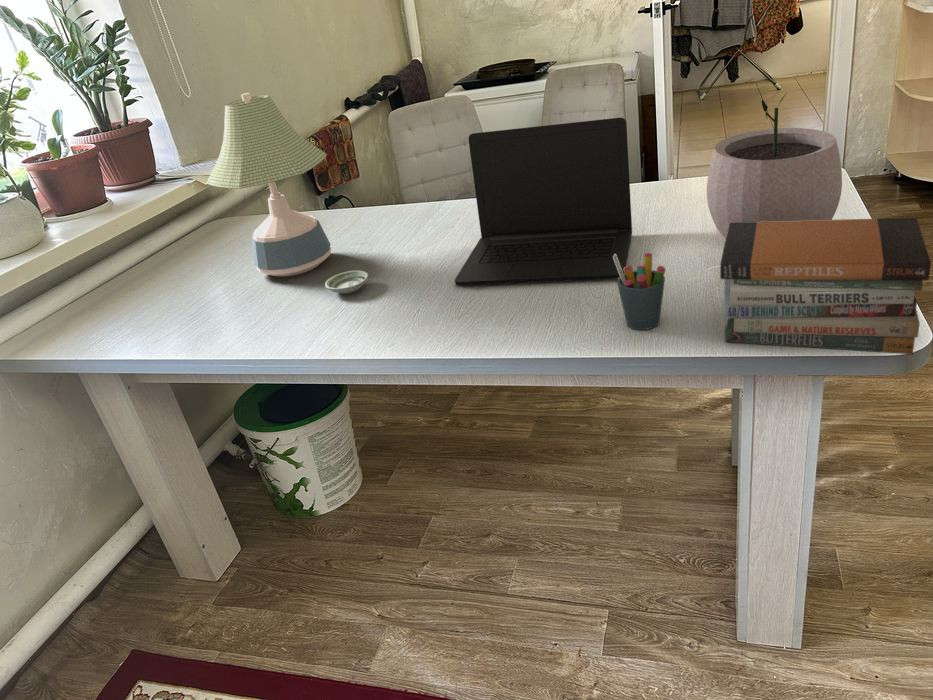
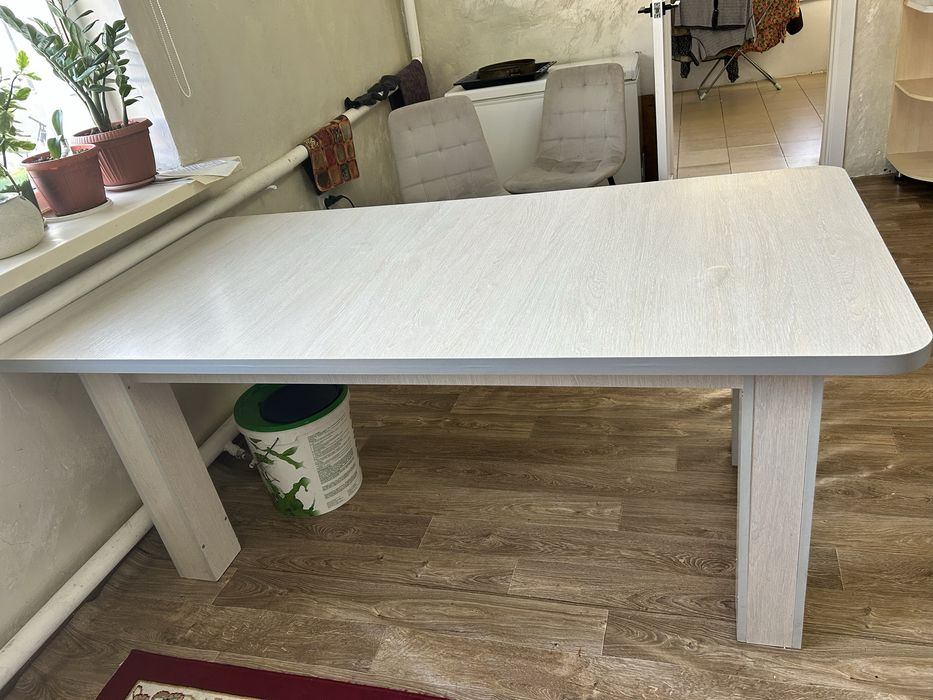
- laptop [454,117,633,287]
- pen holder [613,252,667,331]
- saucer [324,270,369,295]
- plant pot [706,91,843,240]
- book stack [719,217,932,355]
- desk lamp [205,92,332,278]
